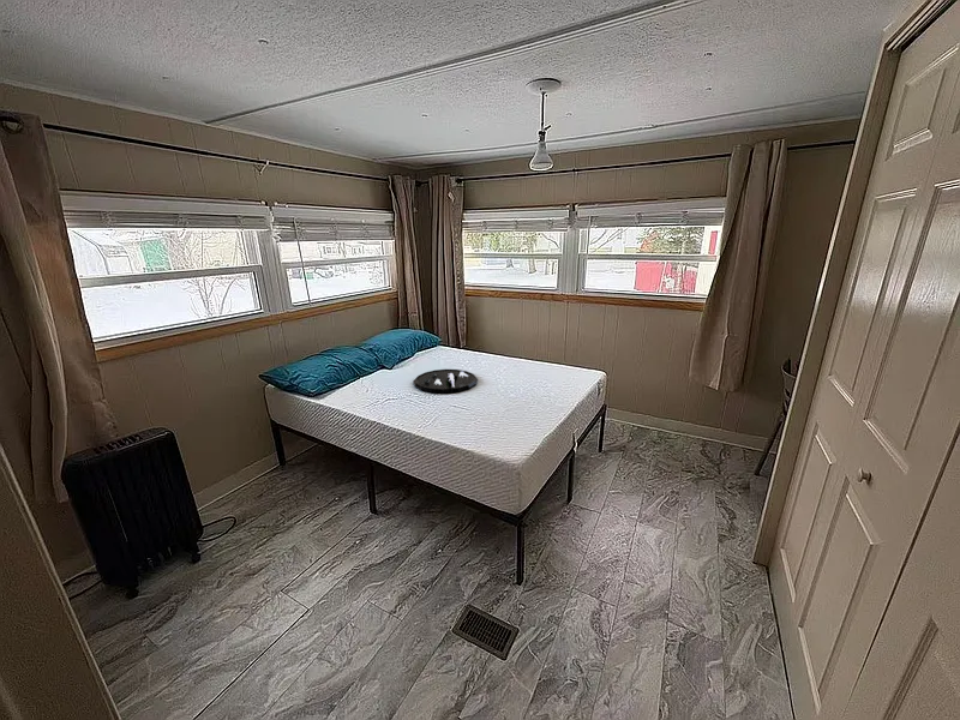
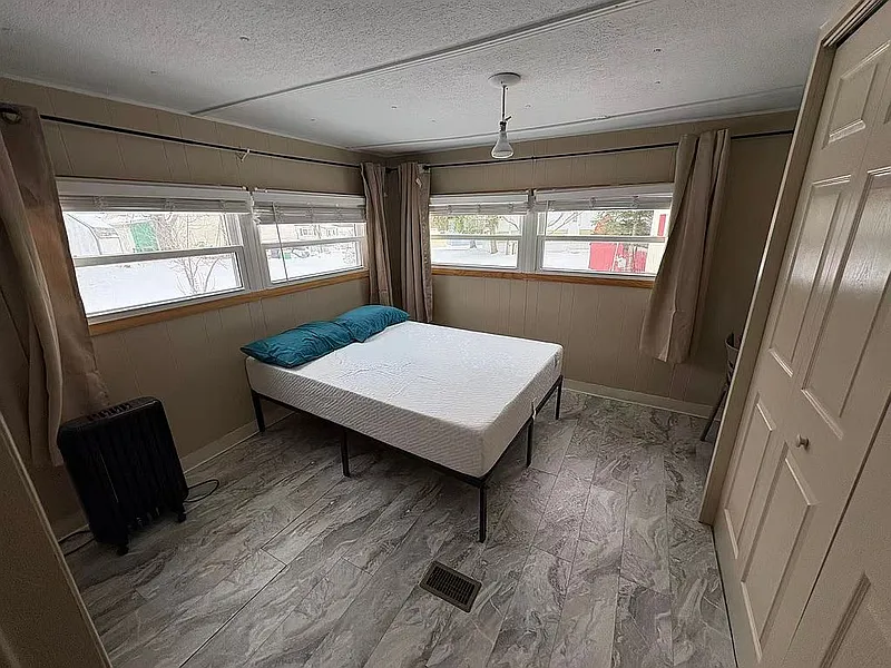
- decorative tray [412,368,479,395]
